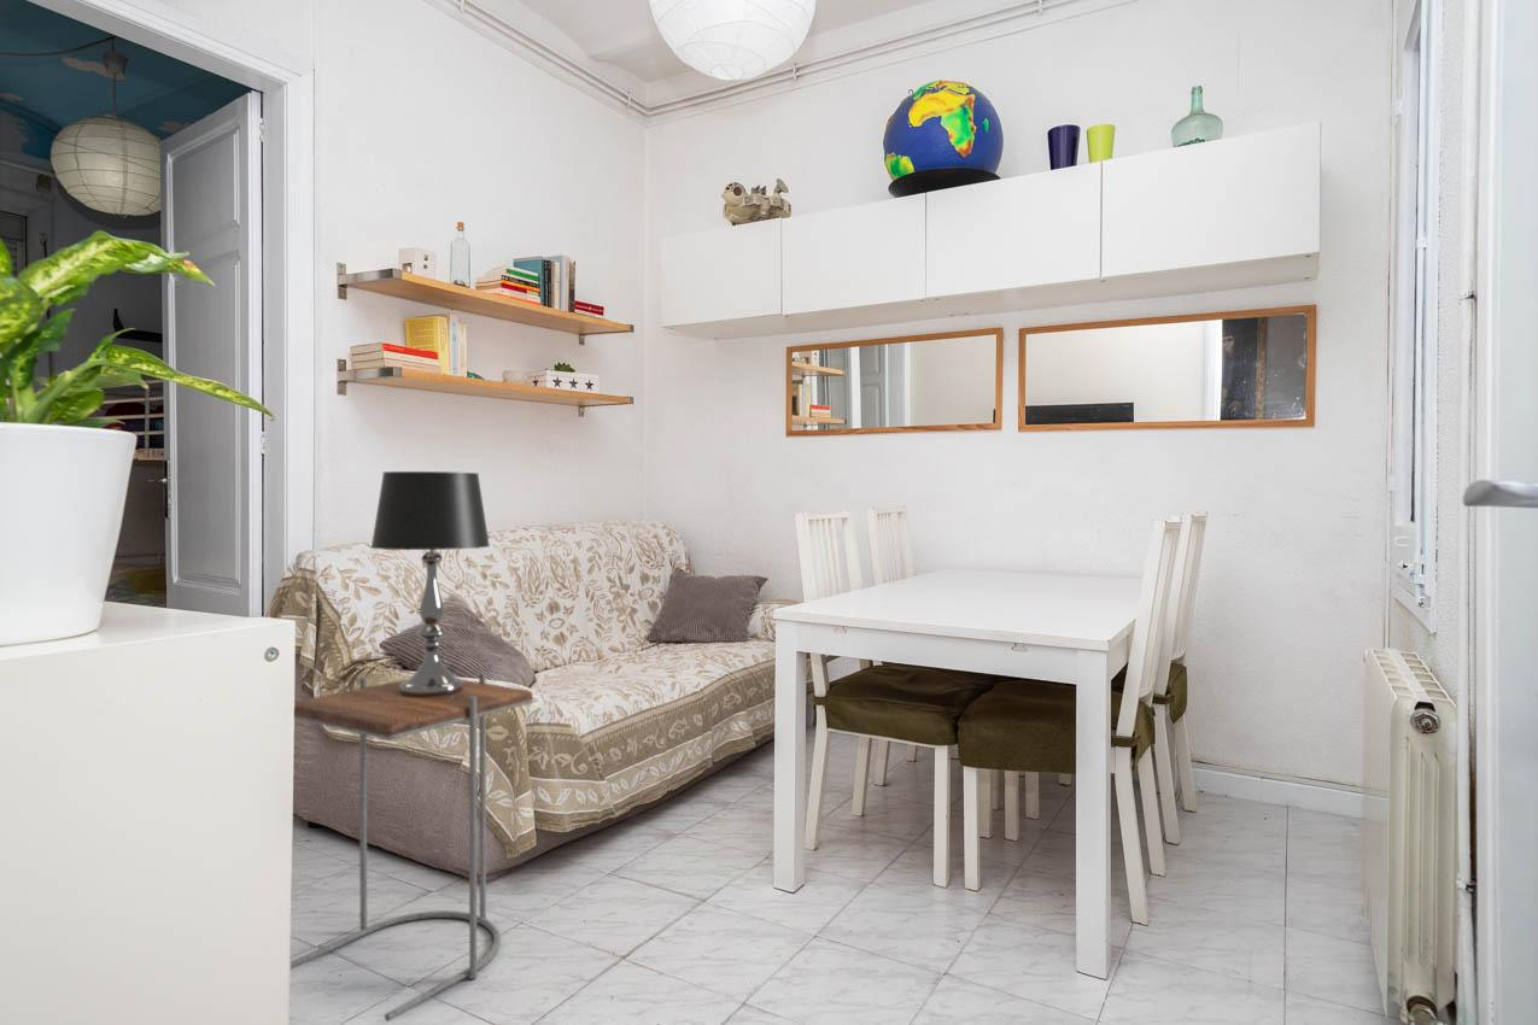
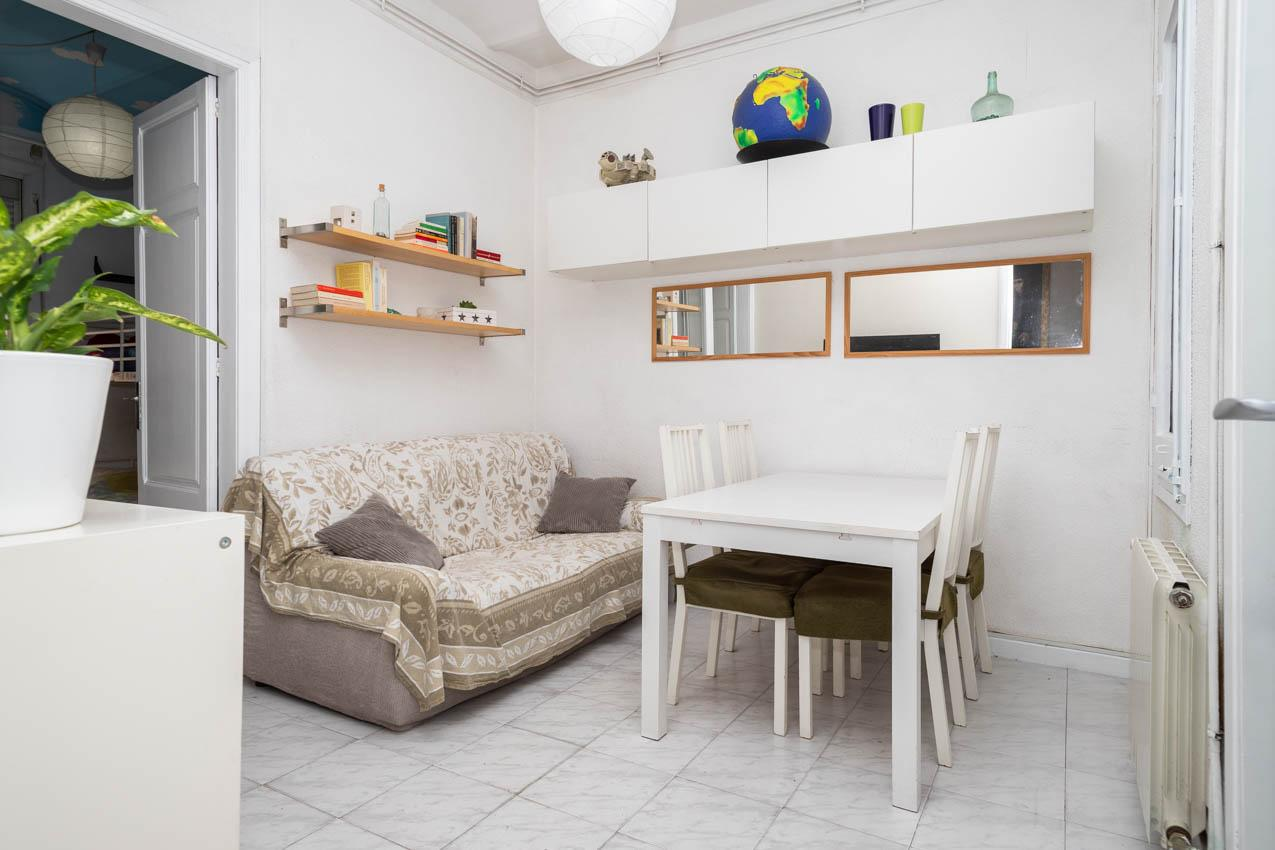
- table lamp [369,470,491,697]
- side table [290,672,534,1023]
